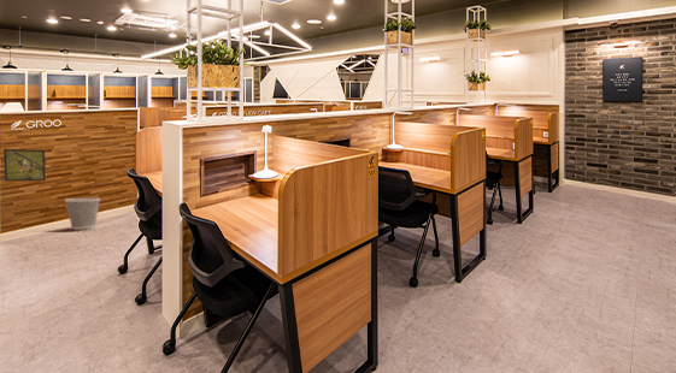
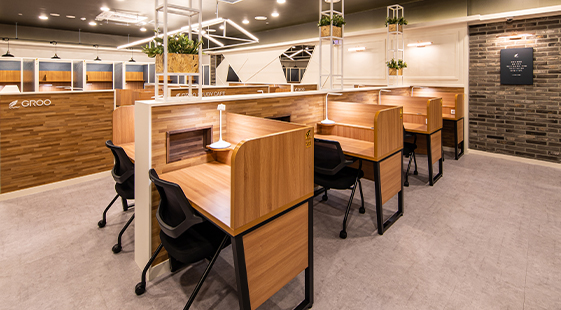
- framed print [2,148,47,182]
- wastebasket [64,197,101,231]
